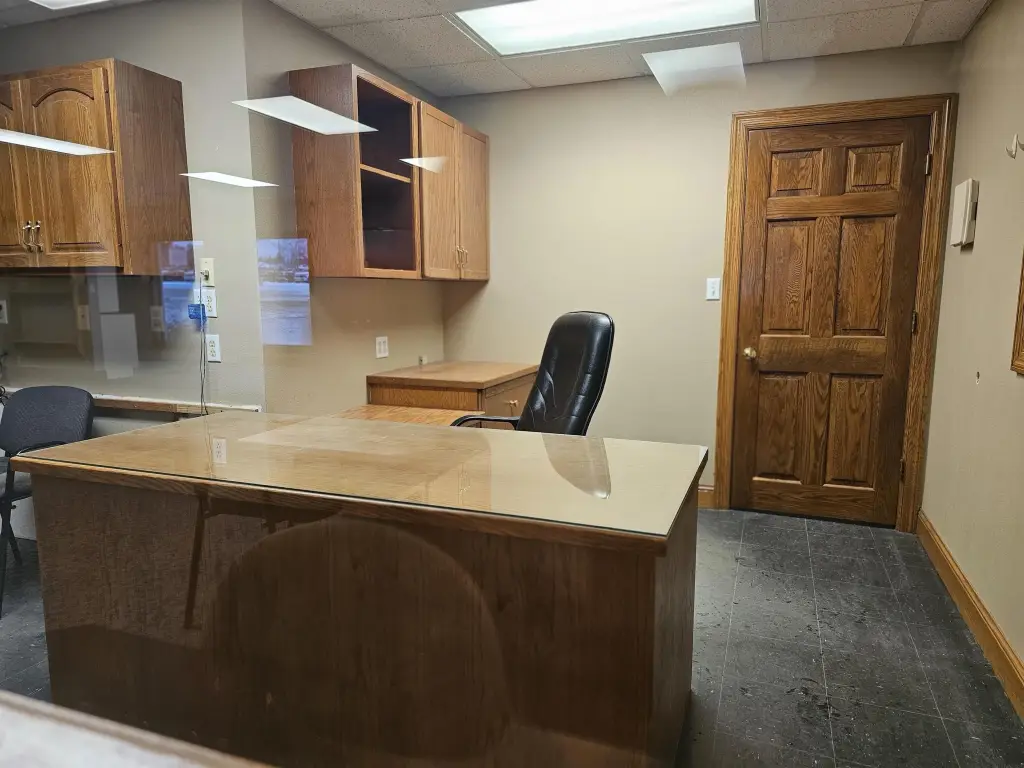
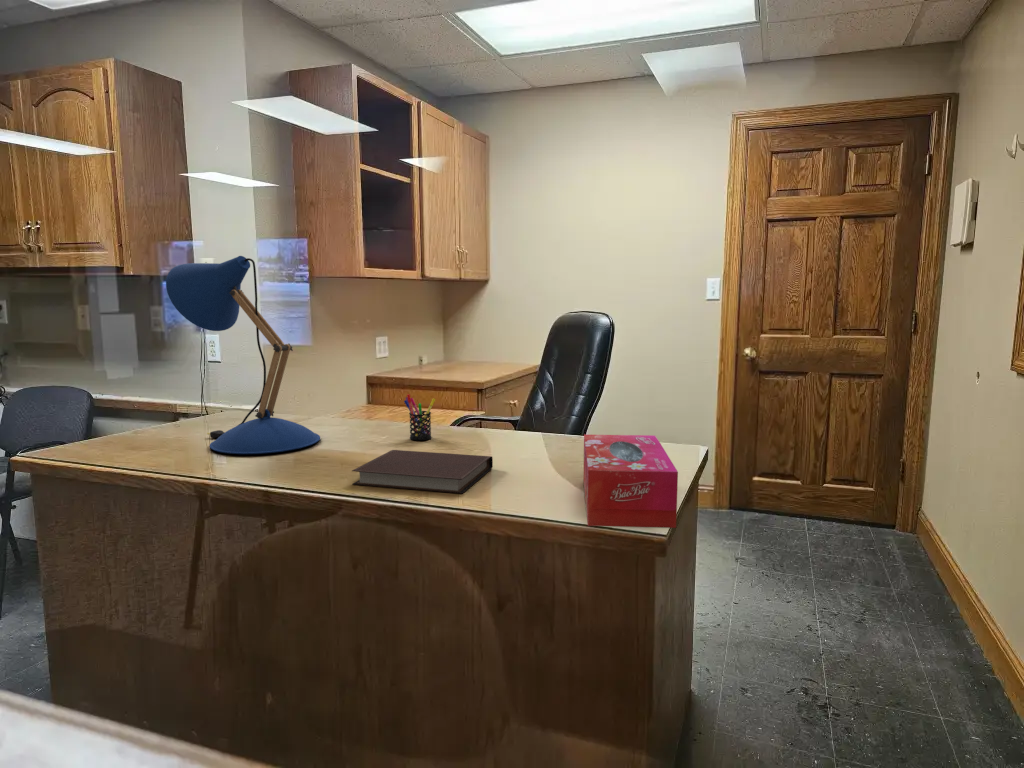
+ notebook [351,449,494,494]
+ tissue box [583,434,679,529]
+ pen holder [403,393,436,441]
+ desk lamp [165,255,321,455]
